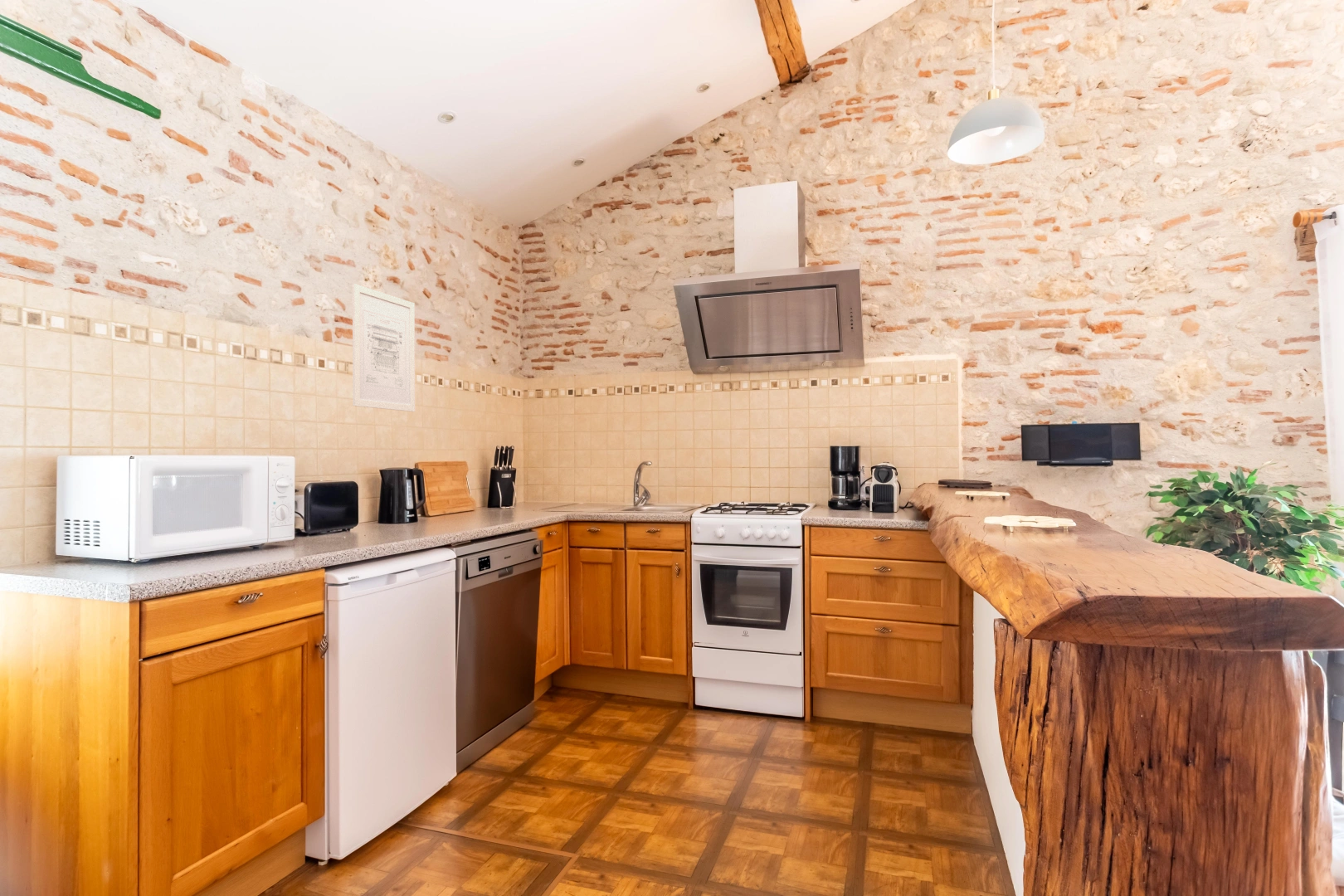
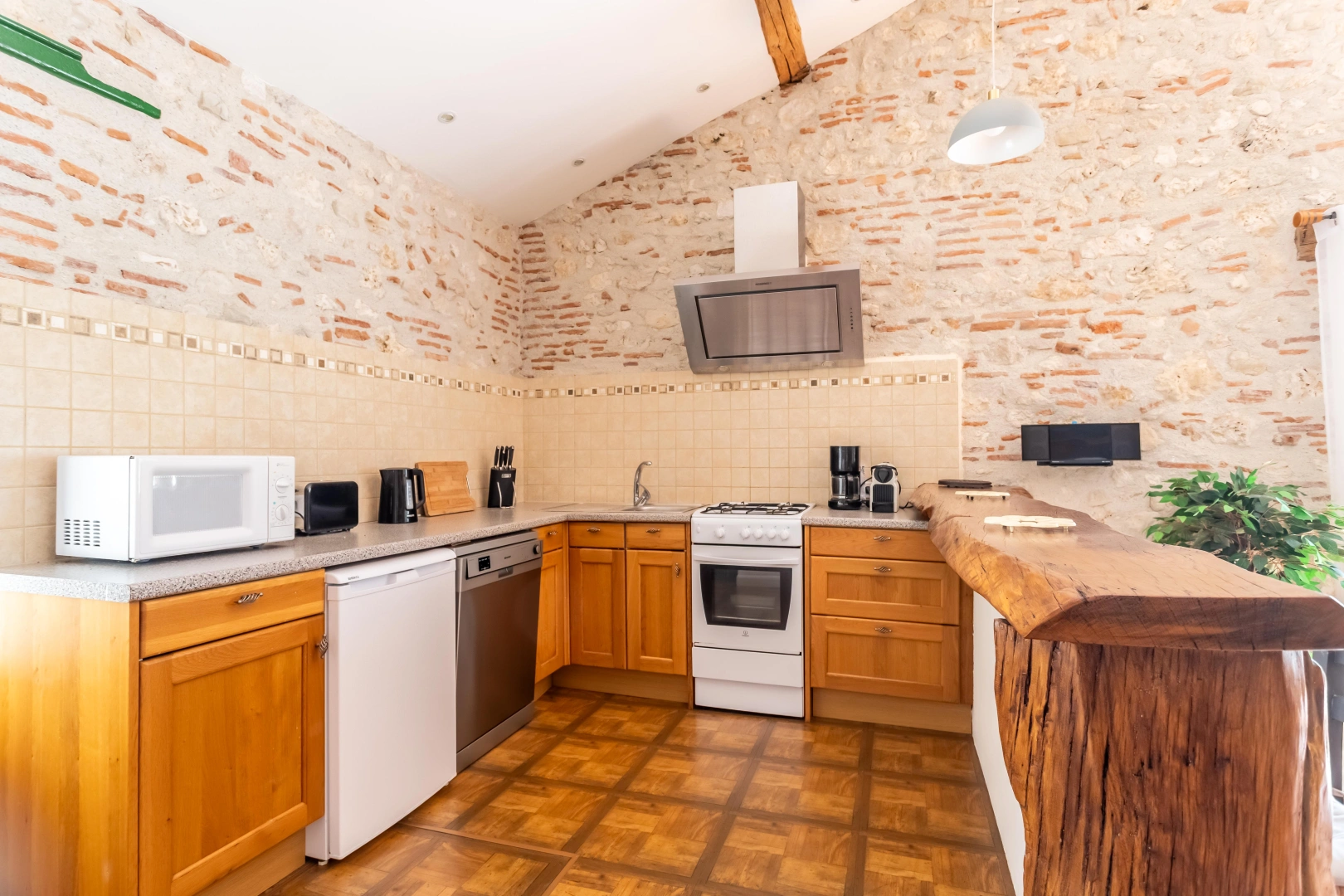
- wall art [352,283,416,412]
